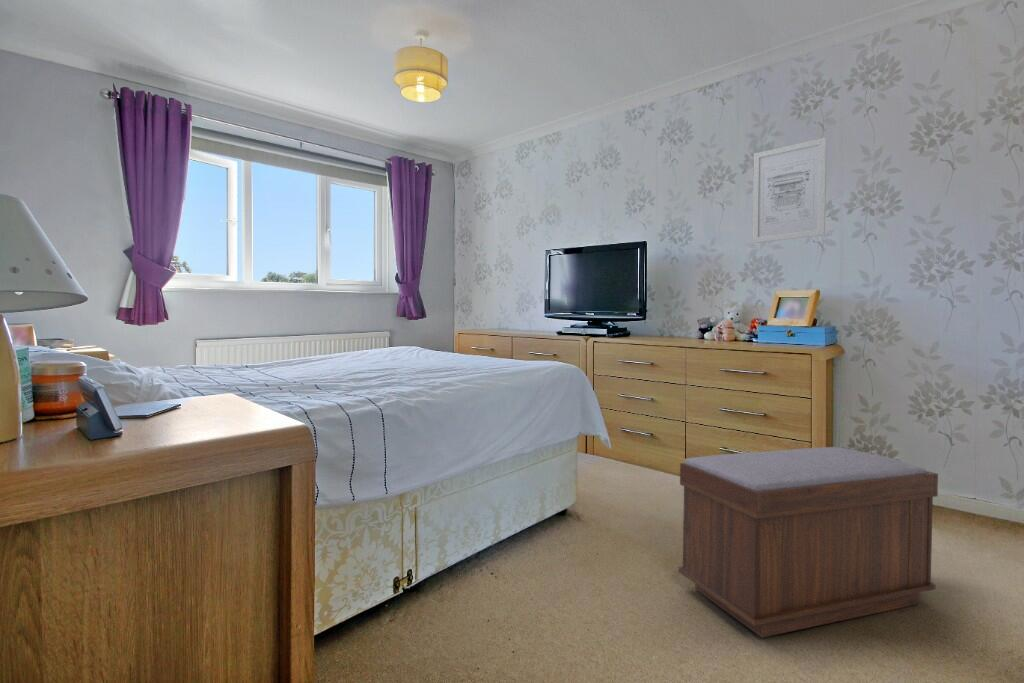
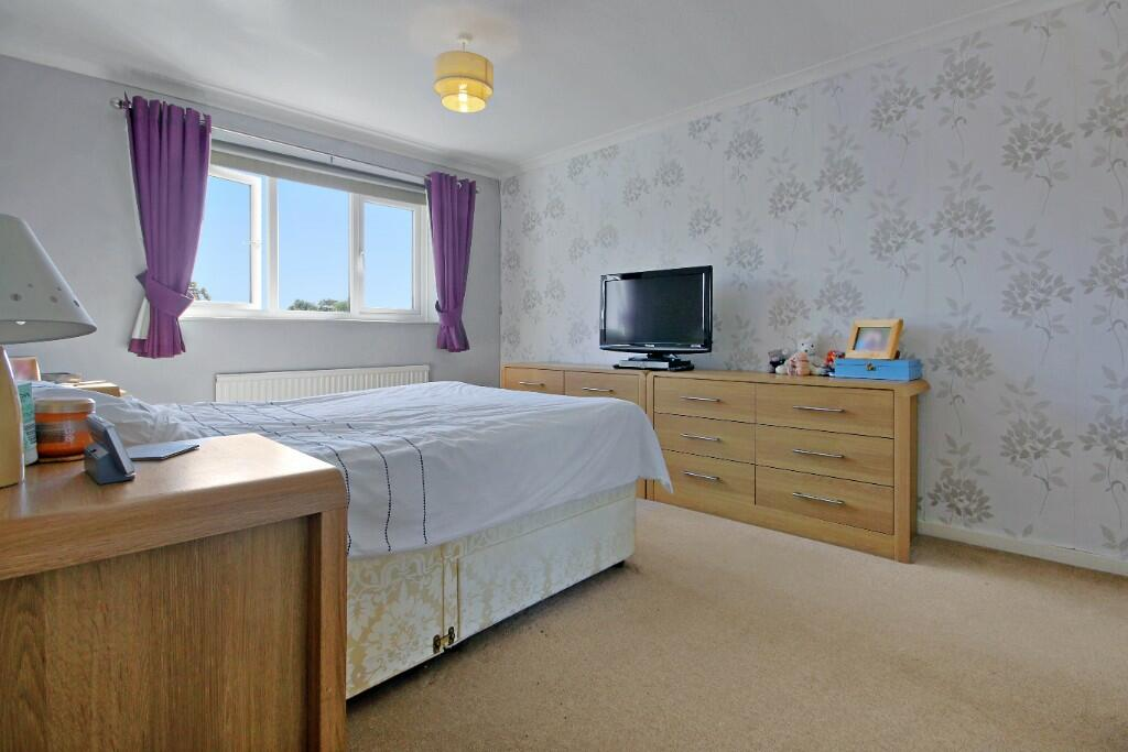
- wall art [751,137,828,244]
- bench [678,446,939,639]
